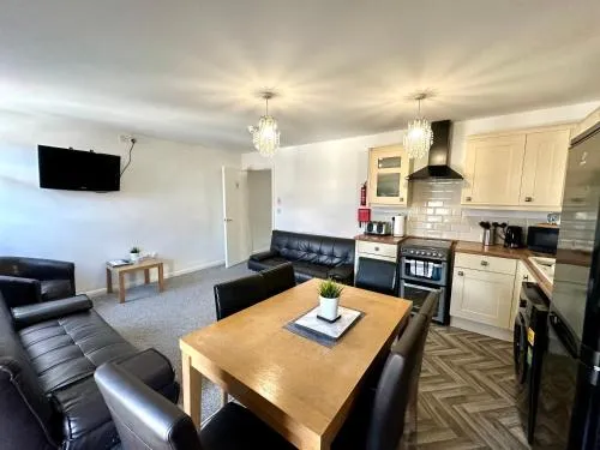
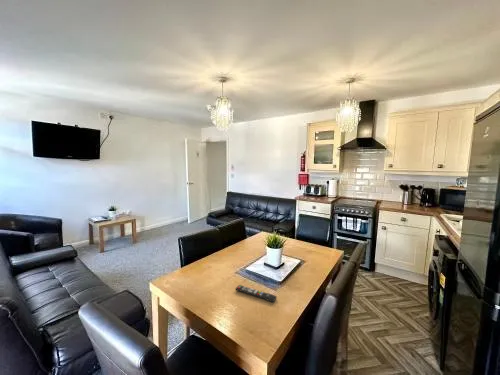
+ remote control [235,284,278,304]
